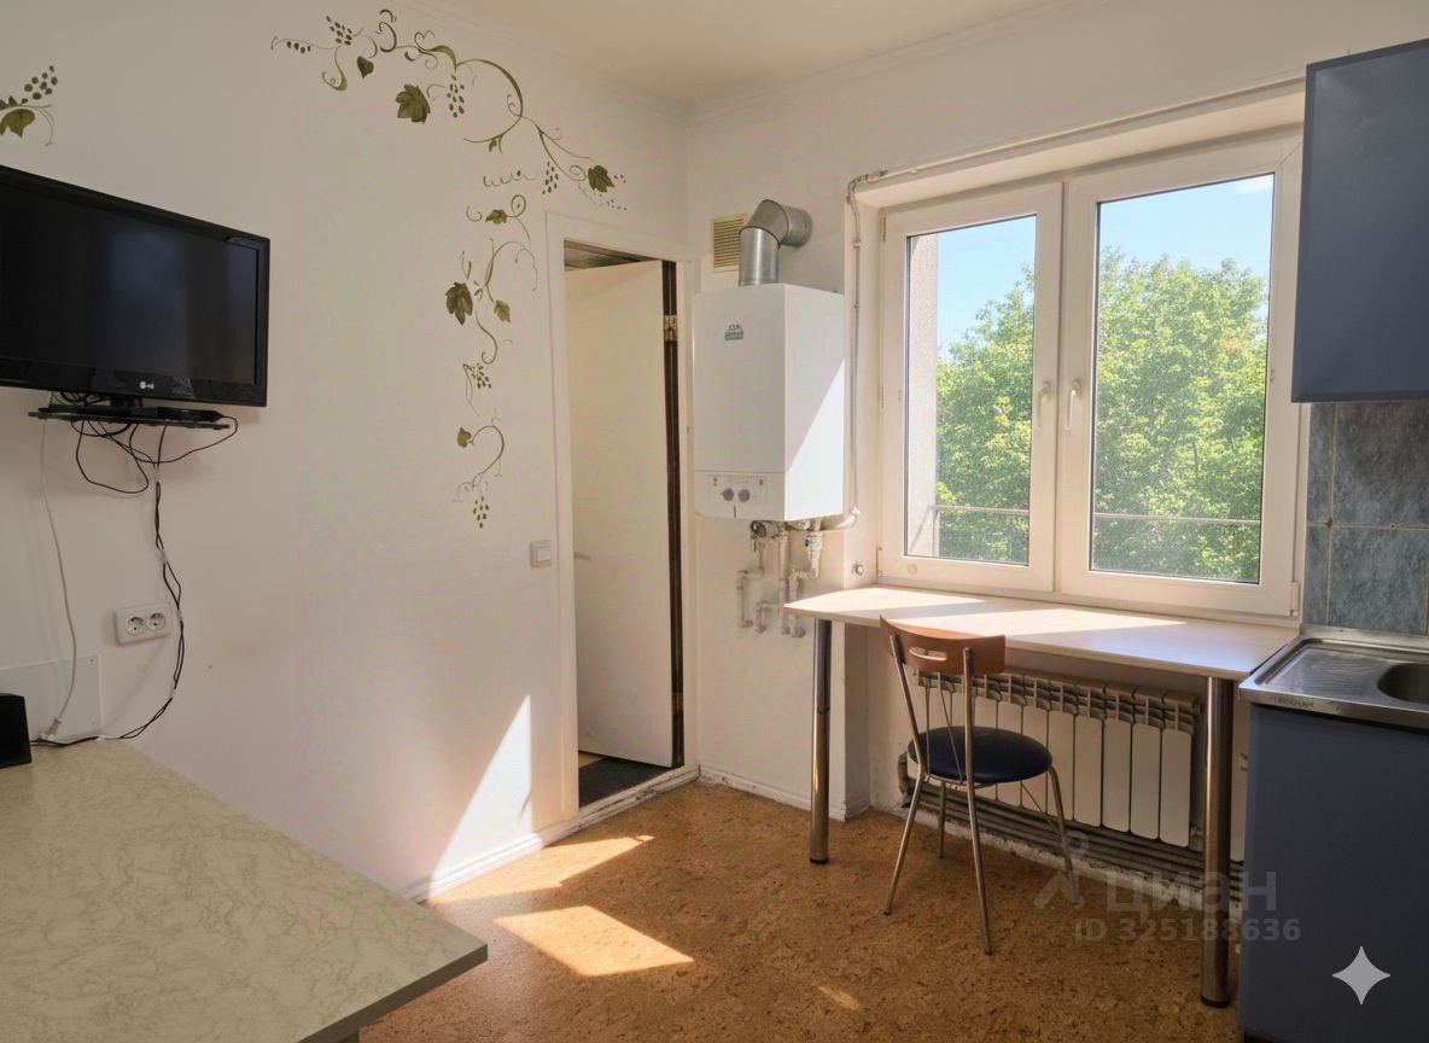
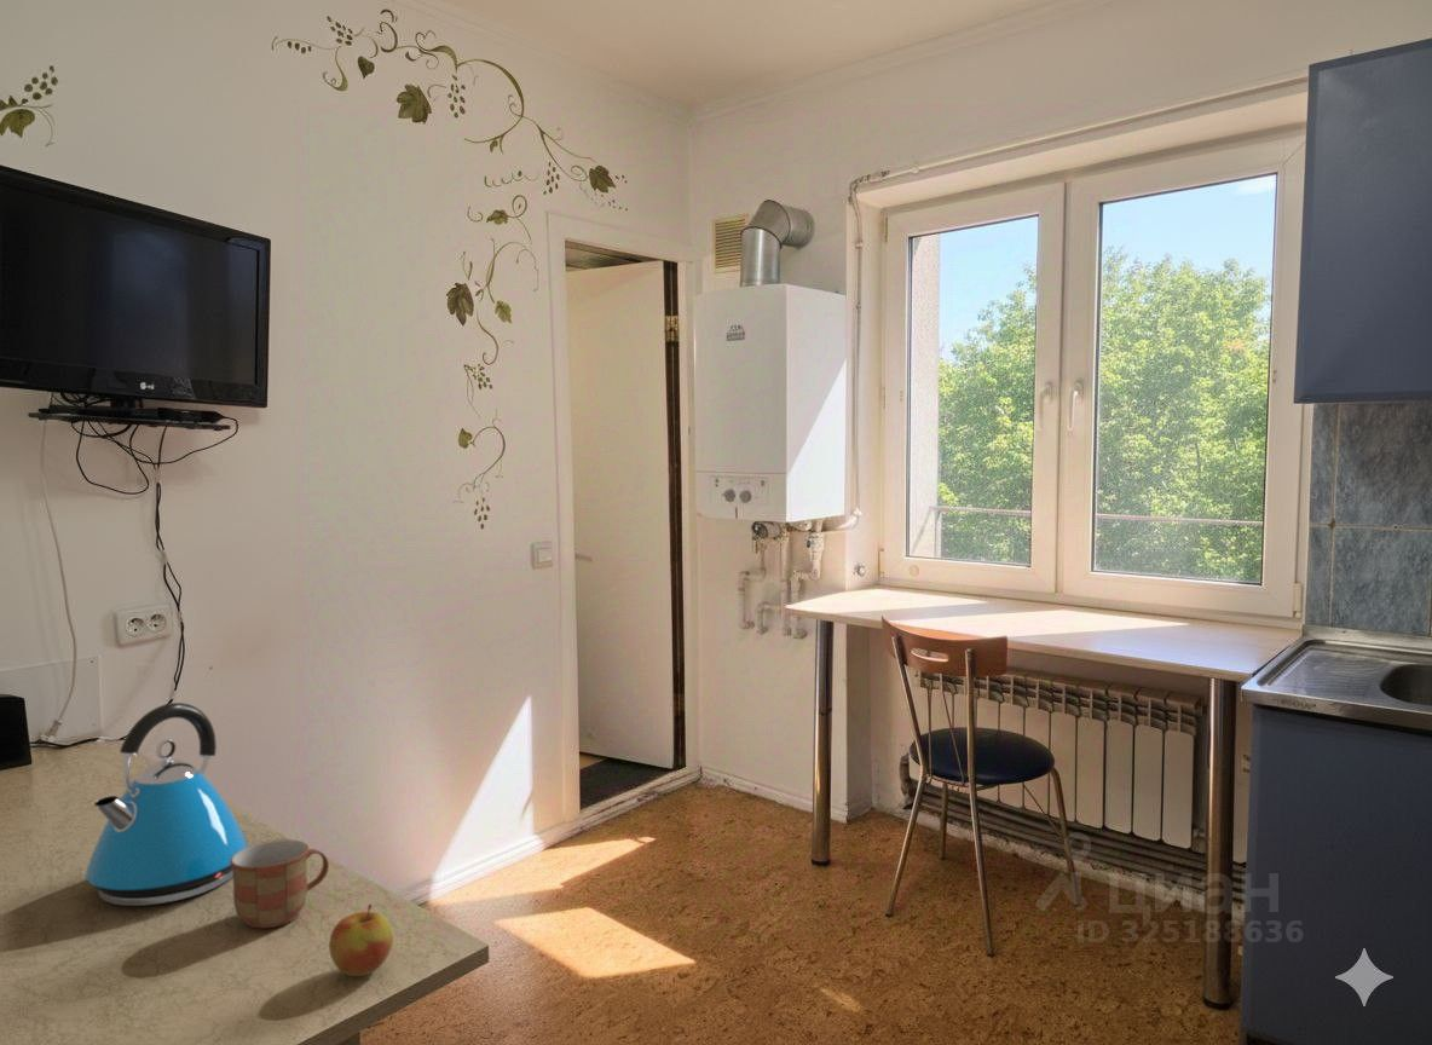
+ mug [230,838,330,929]
+ apple [328,902,394,977]
+ kettle [85,702,249,907]
